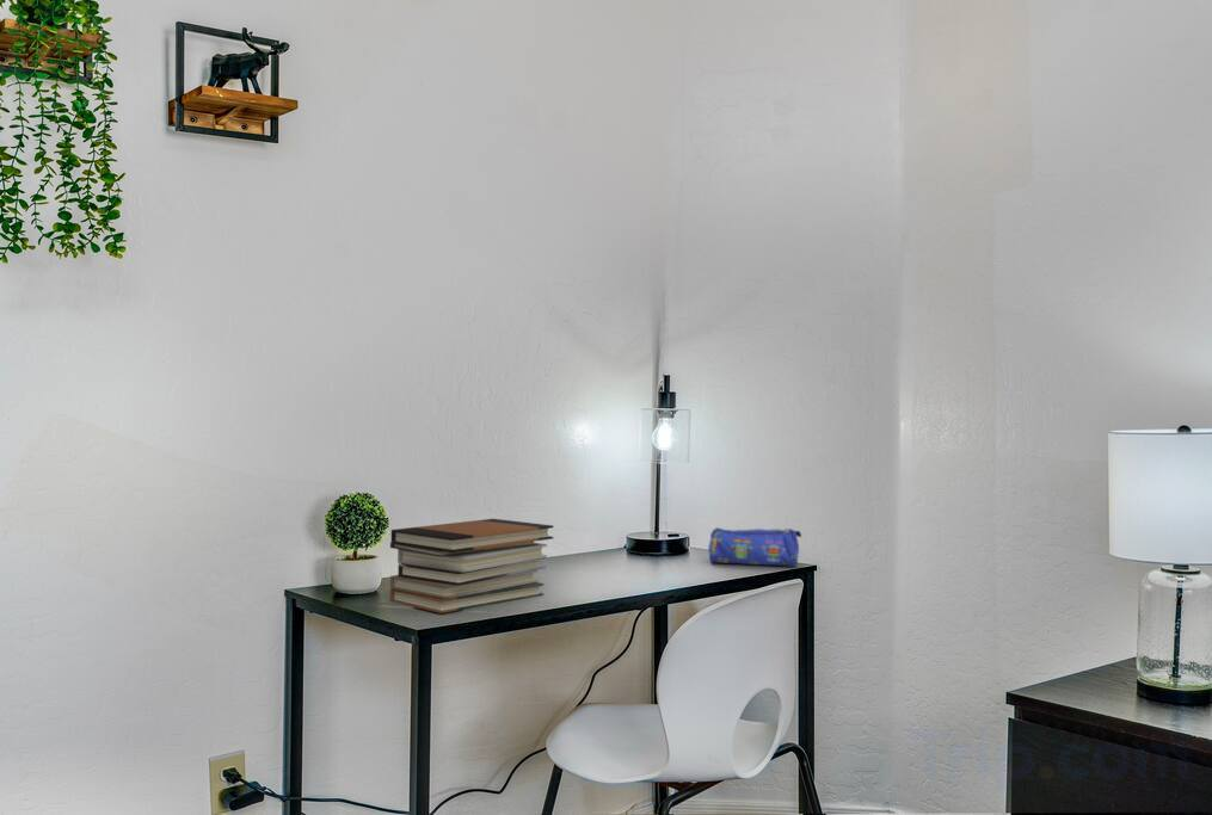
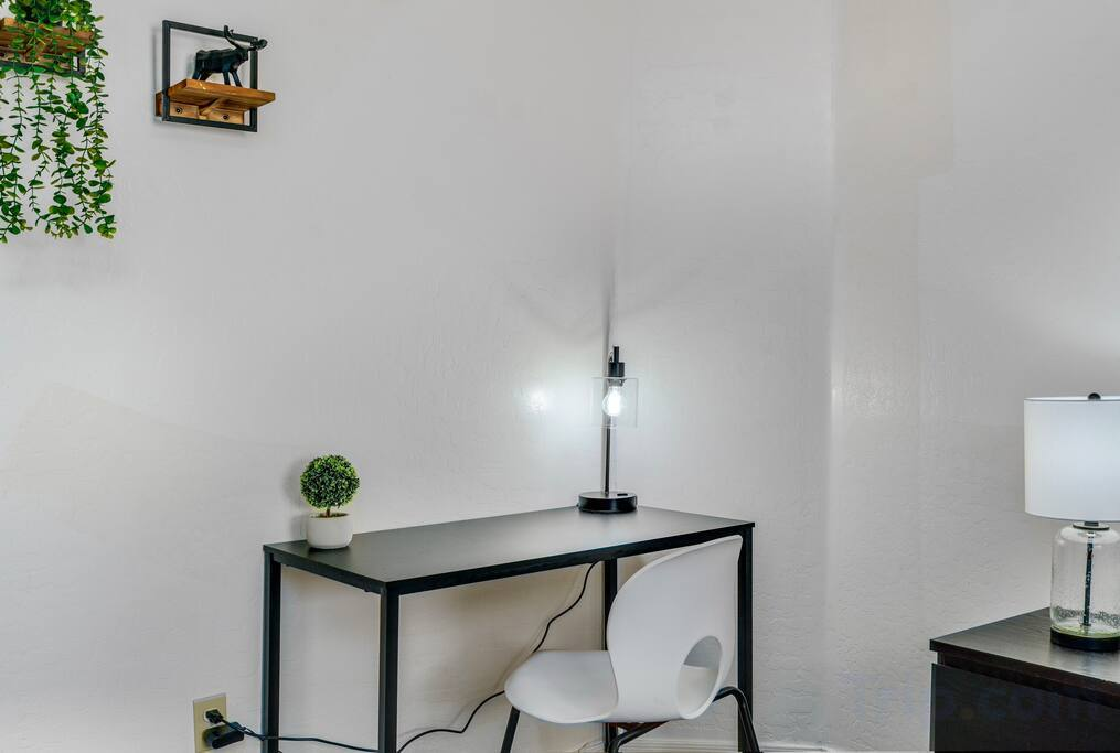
- book stack [389,518,554,615]
- pencil case [707,526,802,568]
